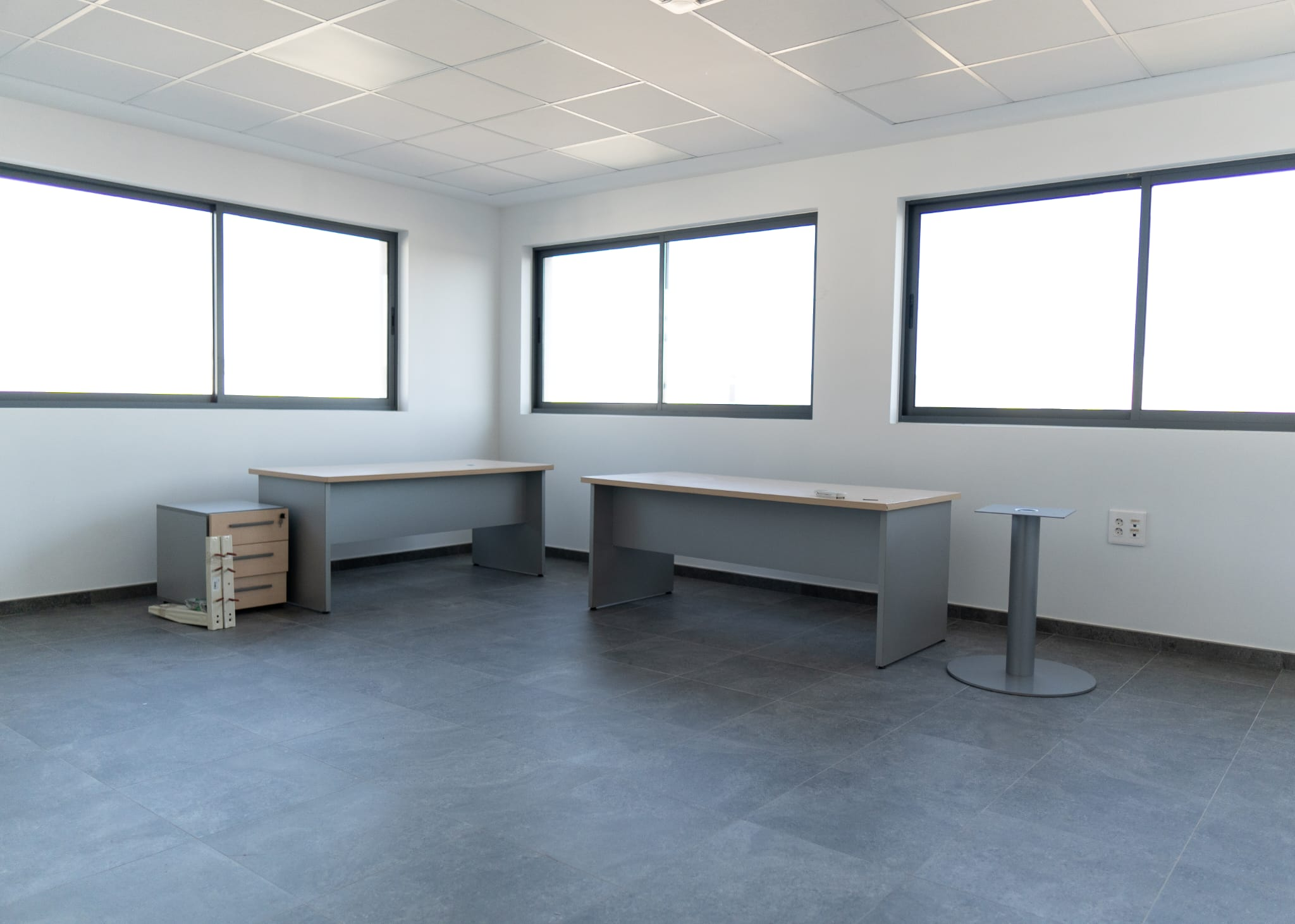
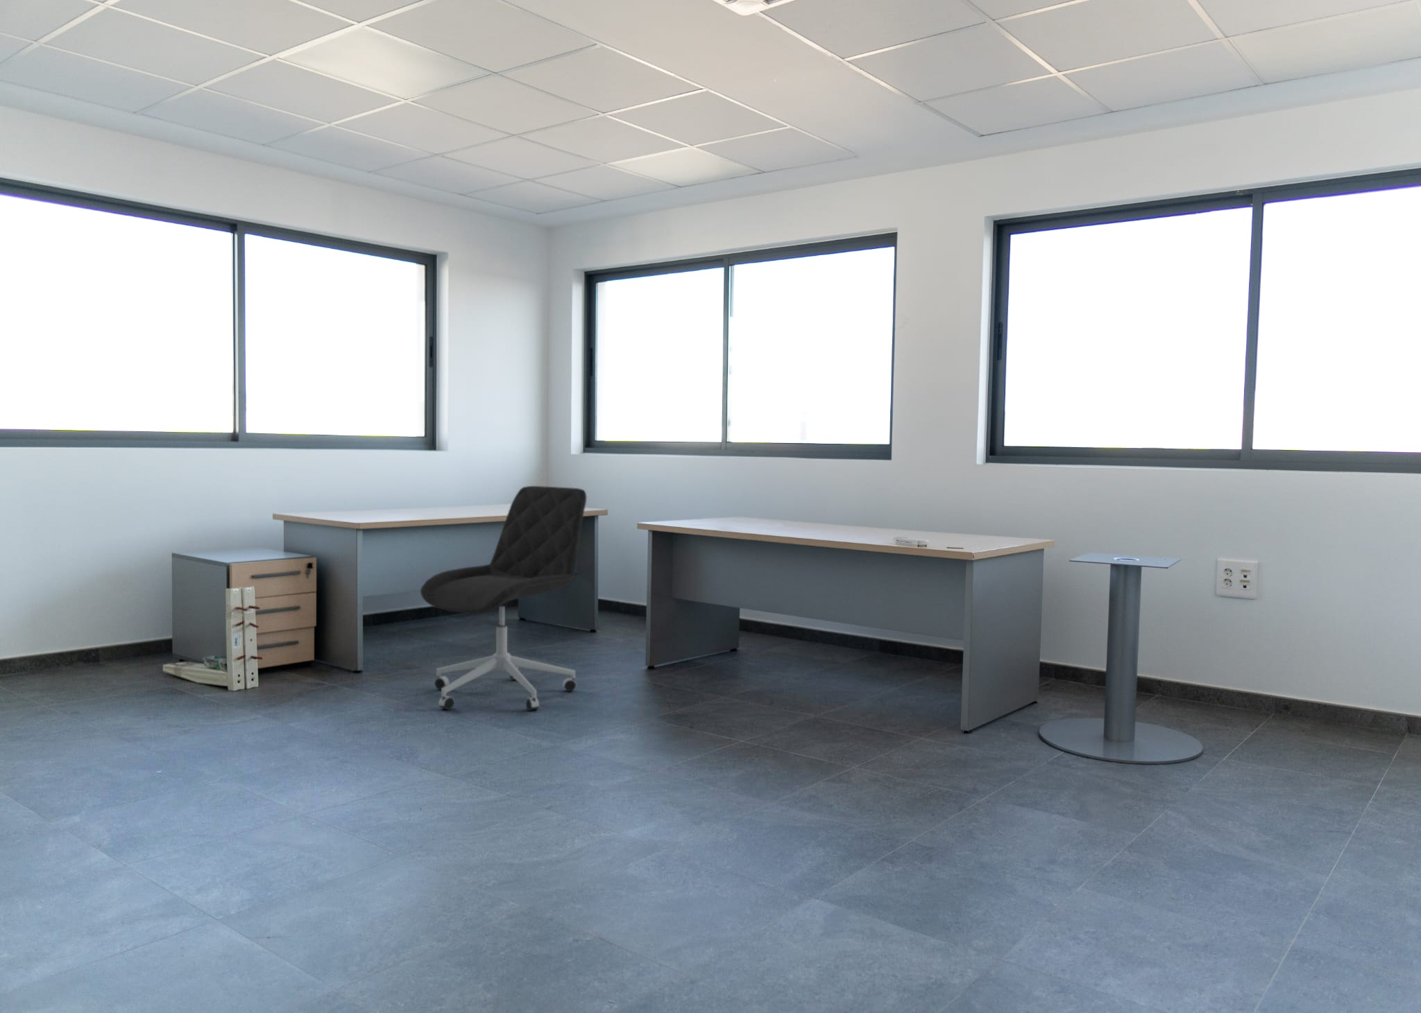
+ office chair [420,486,587,712]
